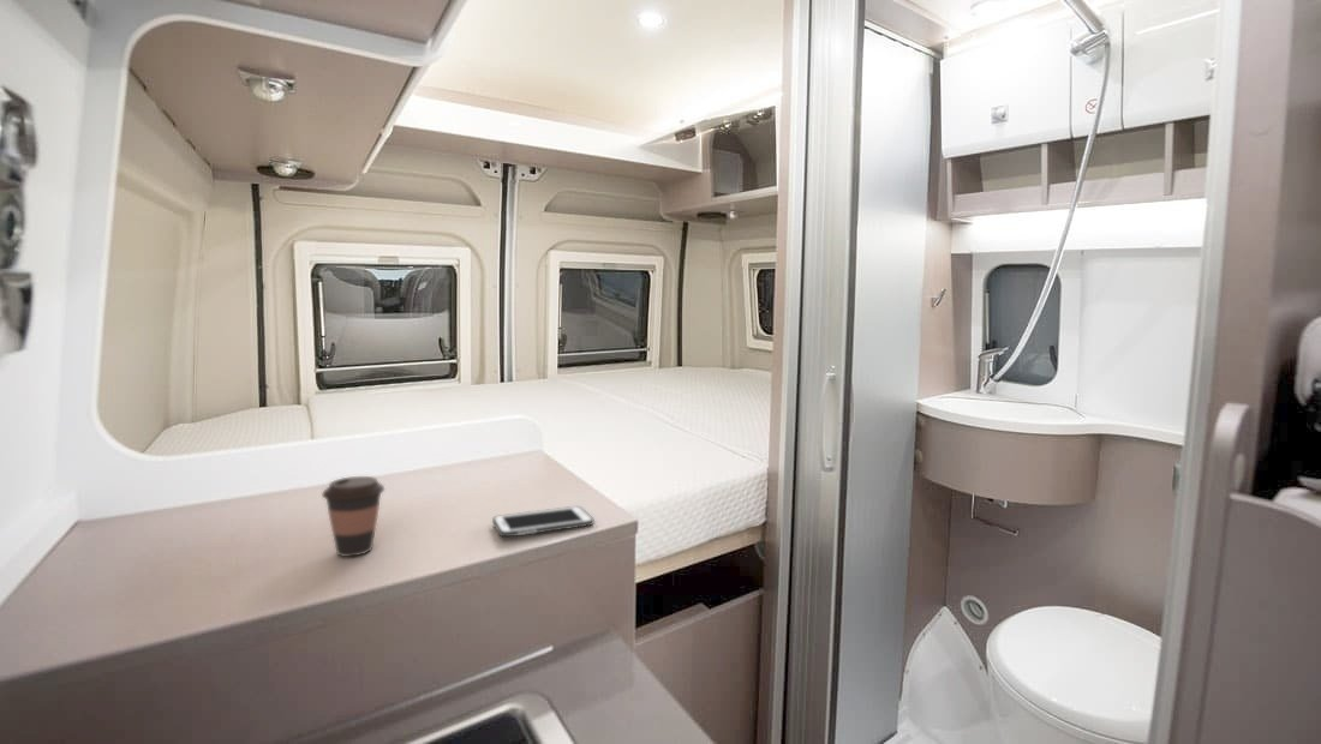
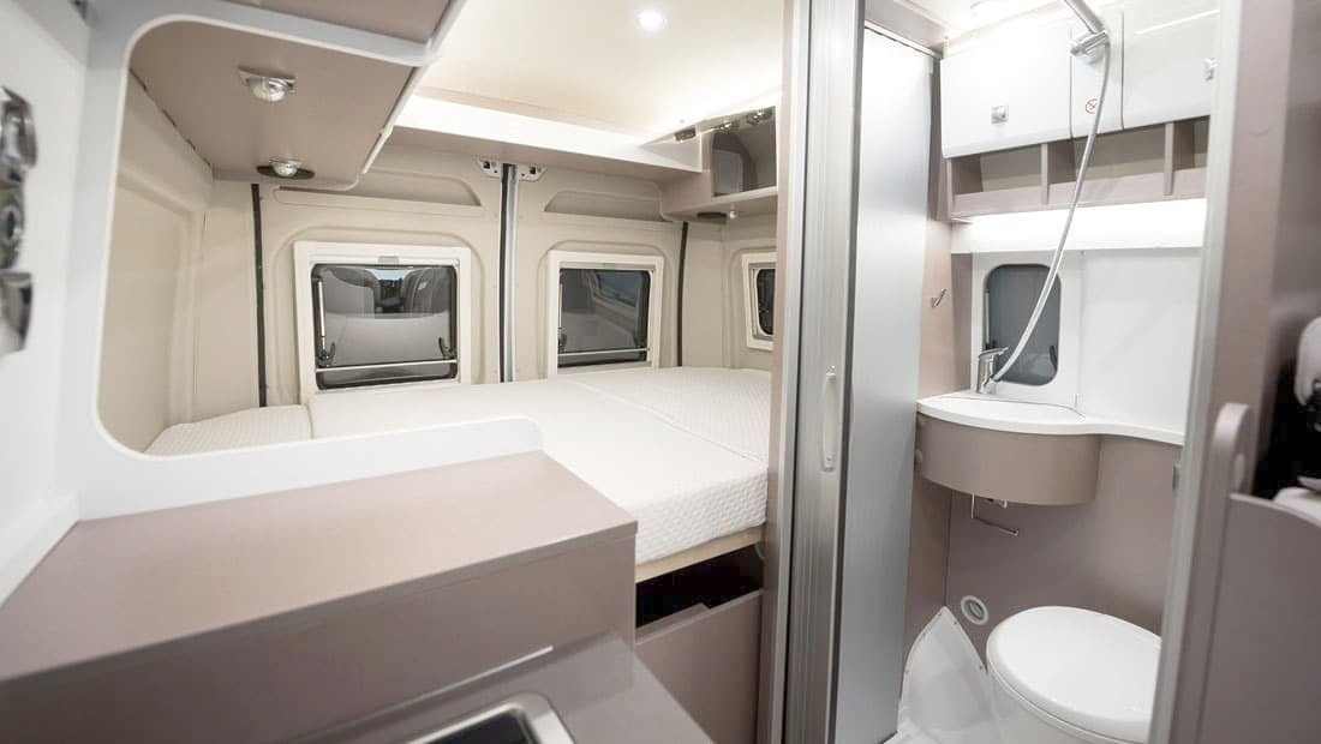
- coffee cup [321,475,385,558]
- cell phone [491,505,594,539]
